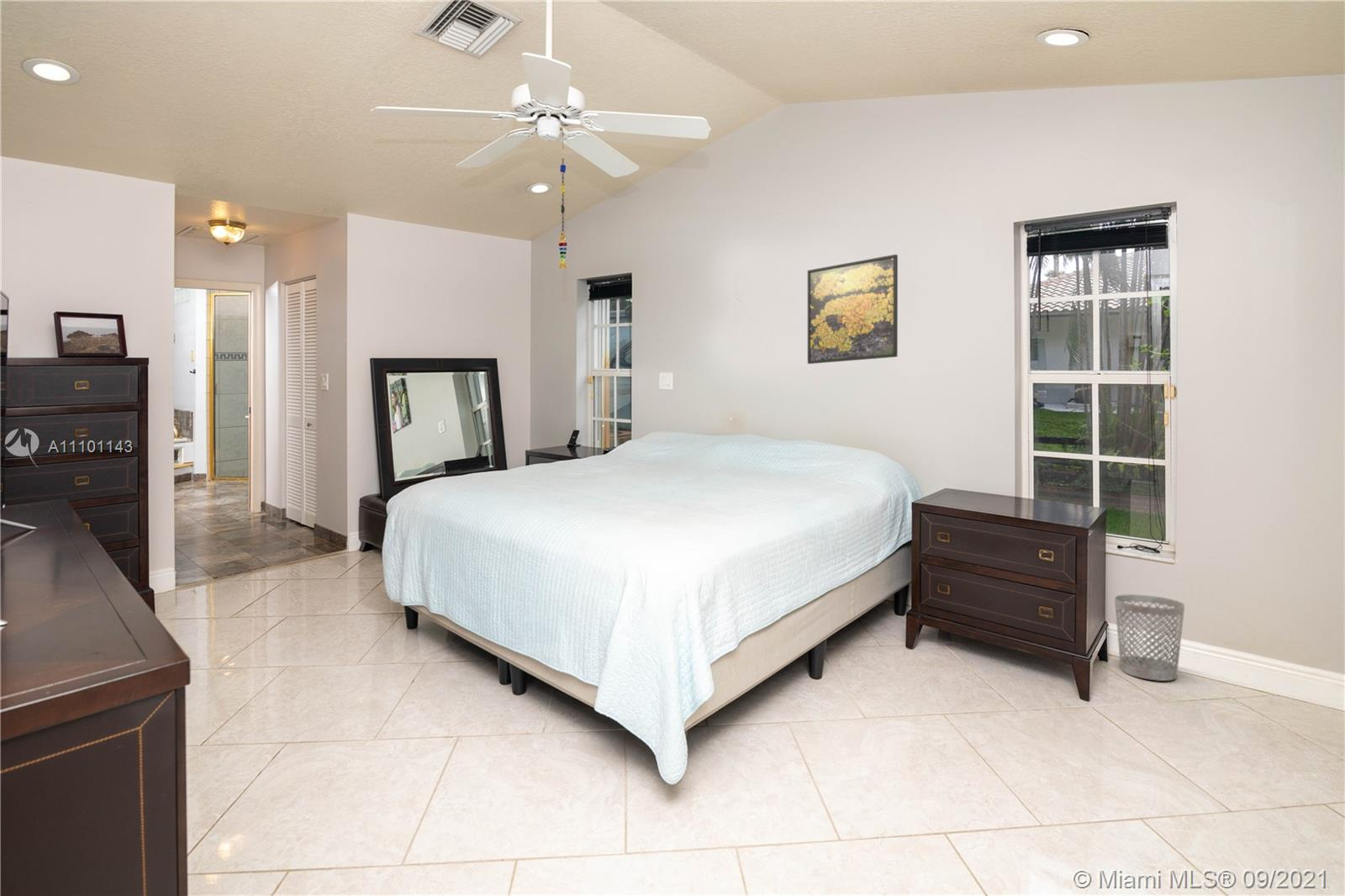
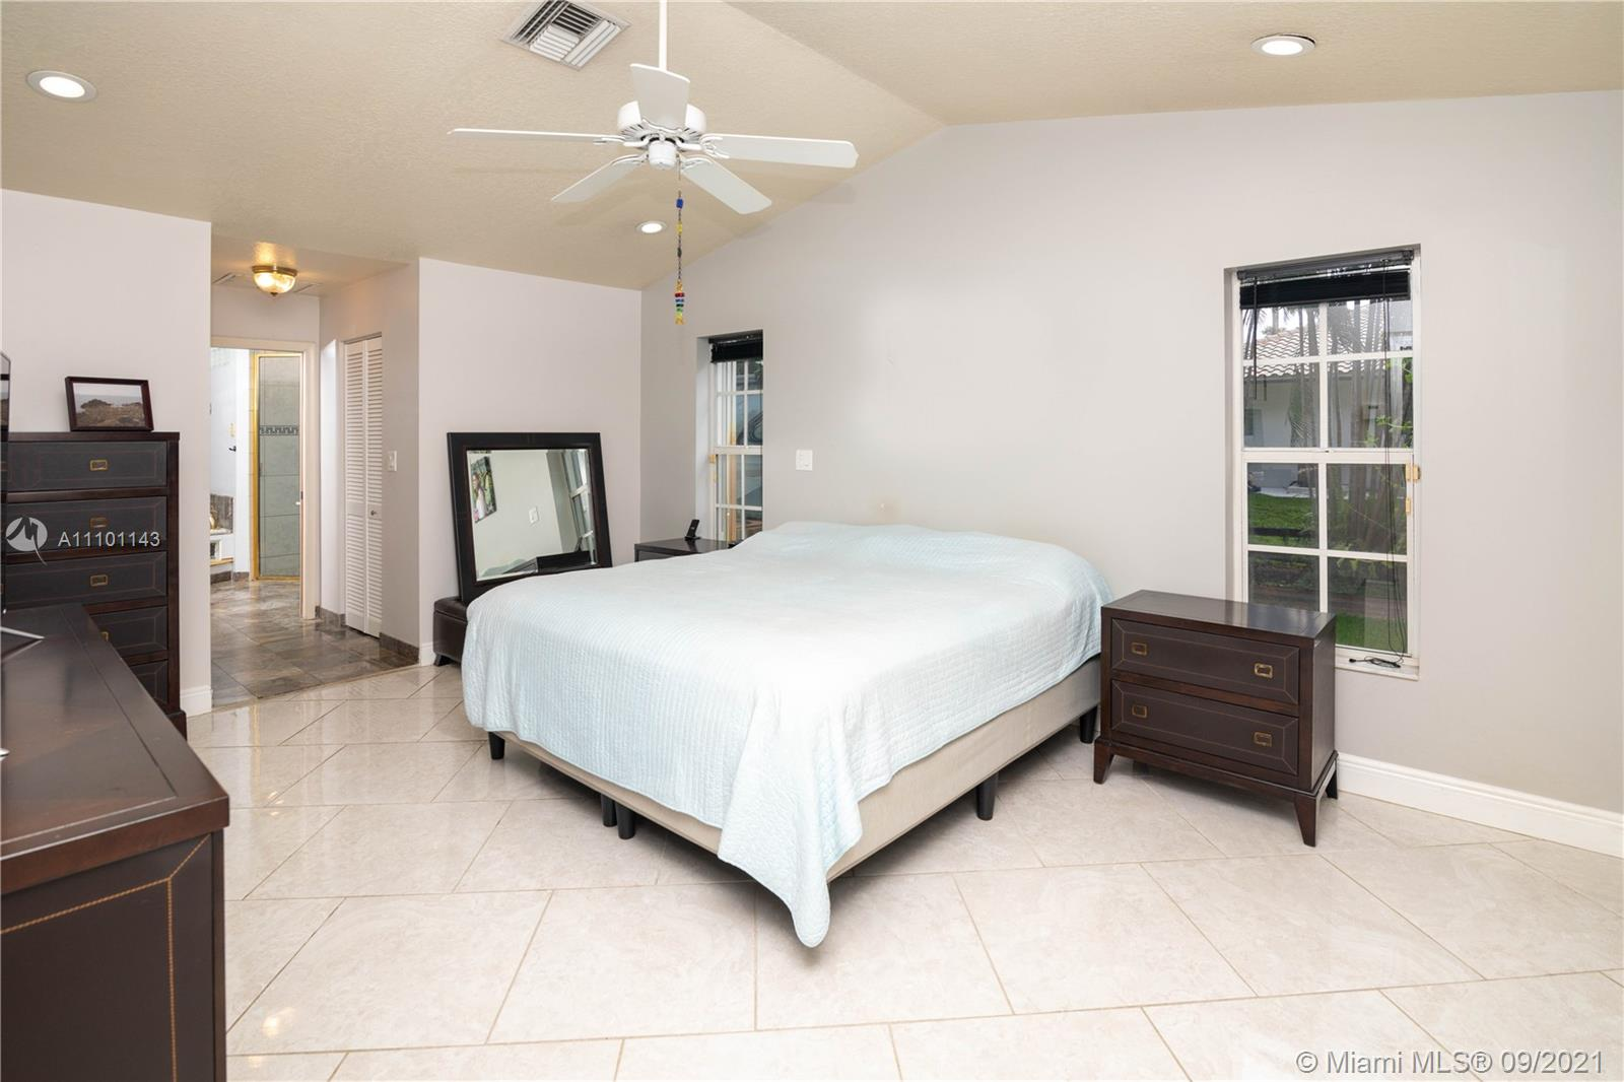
- wastebasket [1114,593,1185,682]
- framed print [807,254,899,365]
